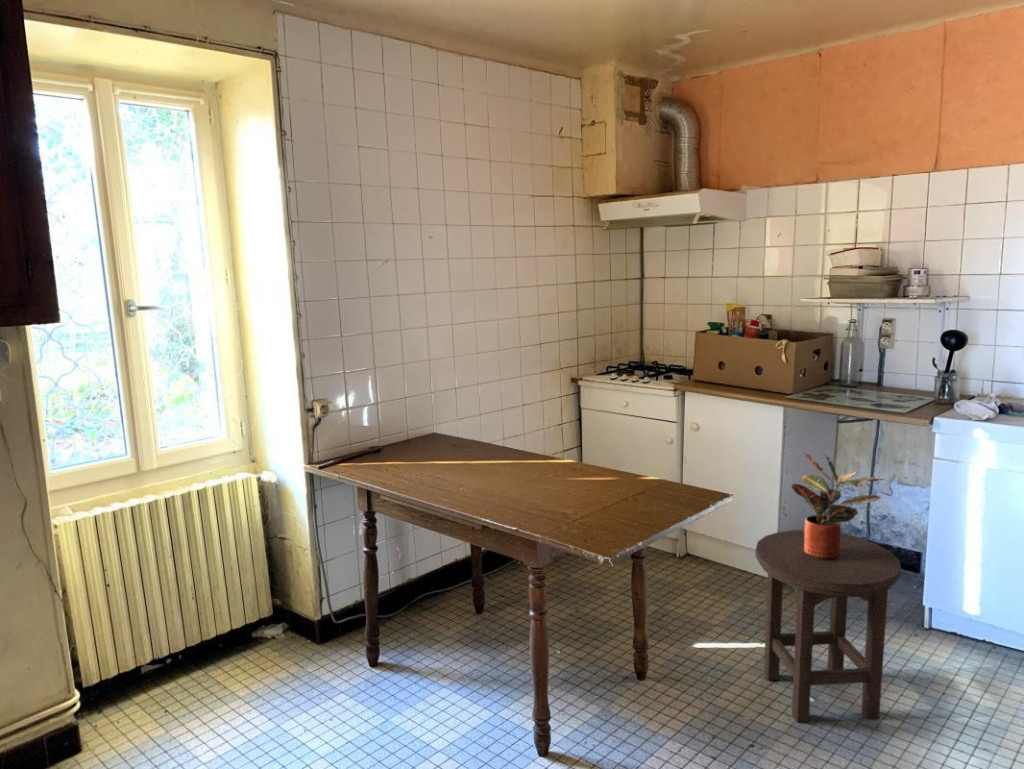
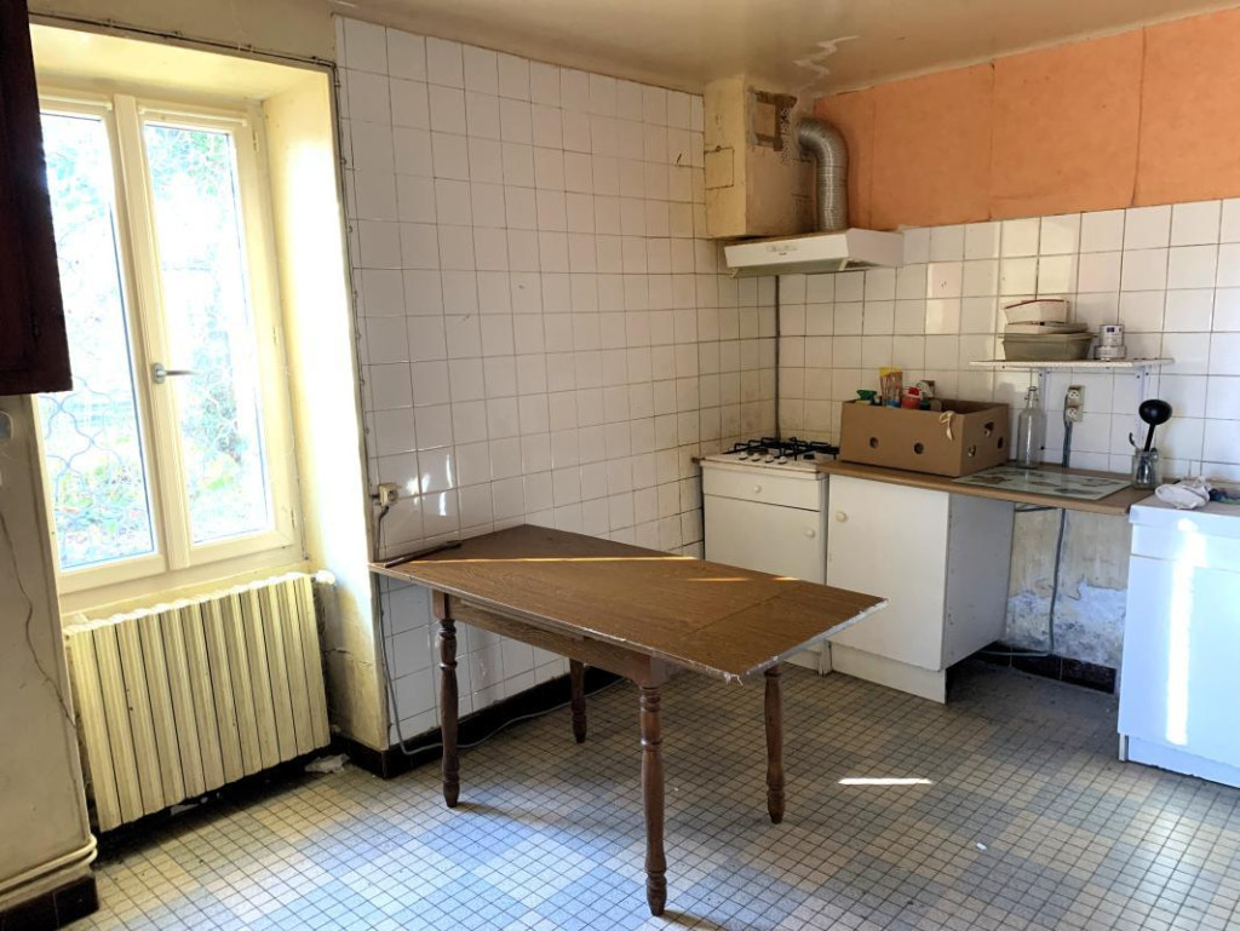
- stool [754,529,902,723]
- potted plant [791,451,887,559]
